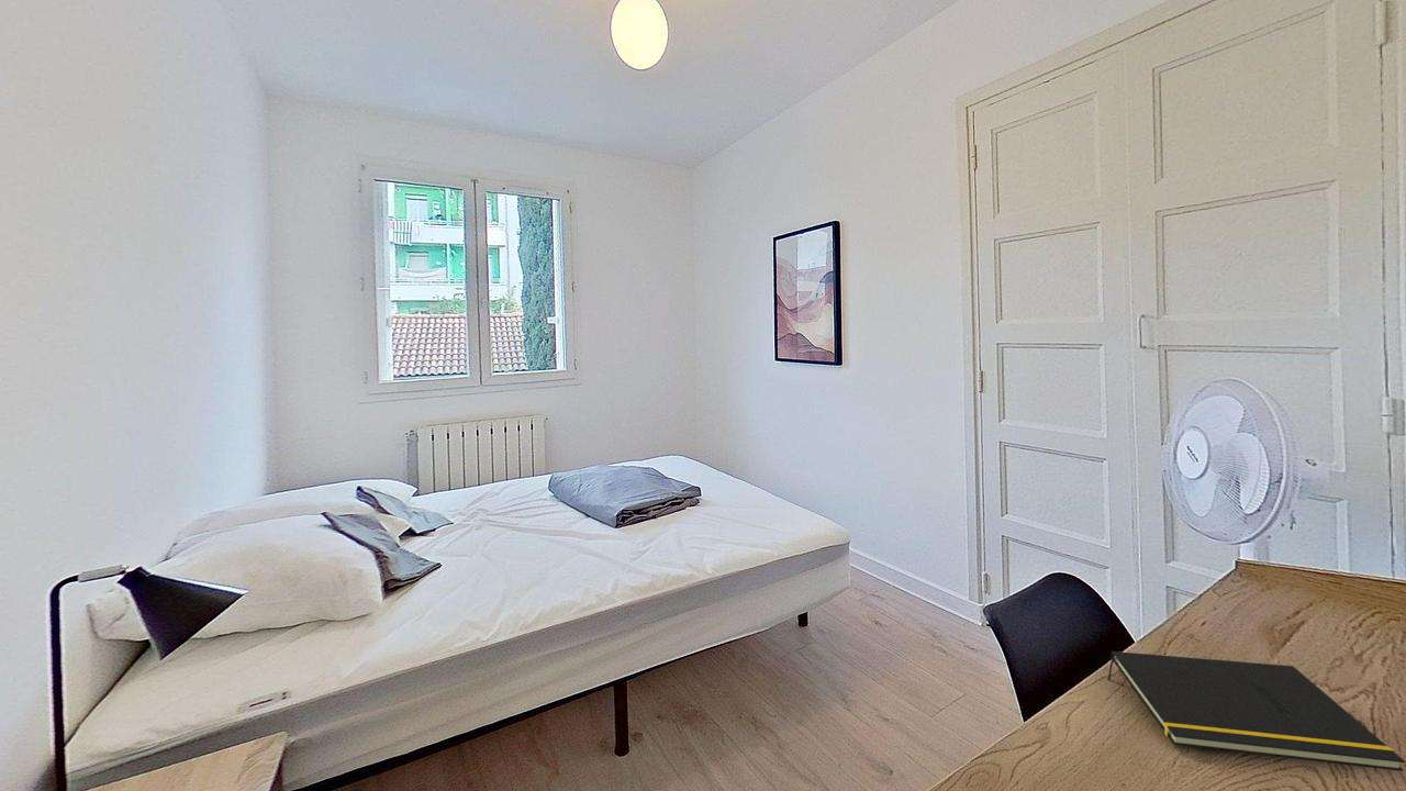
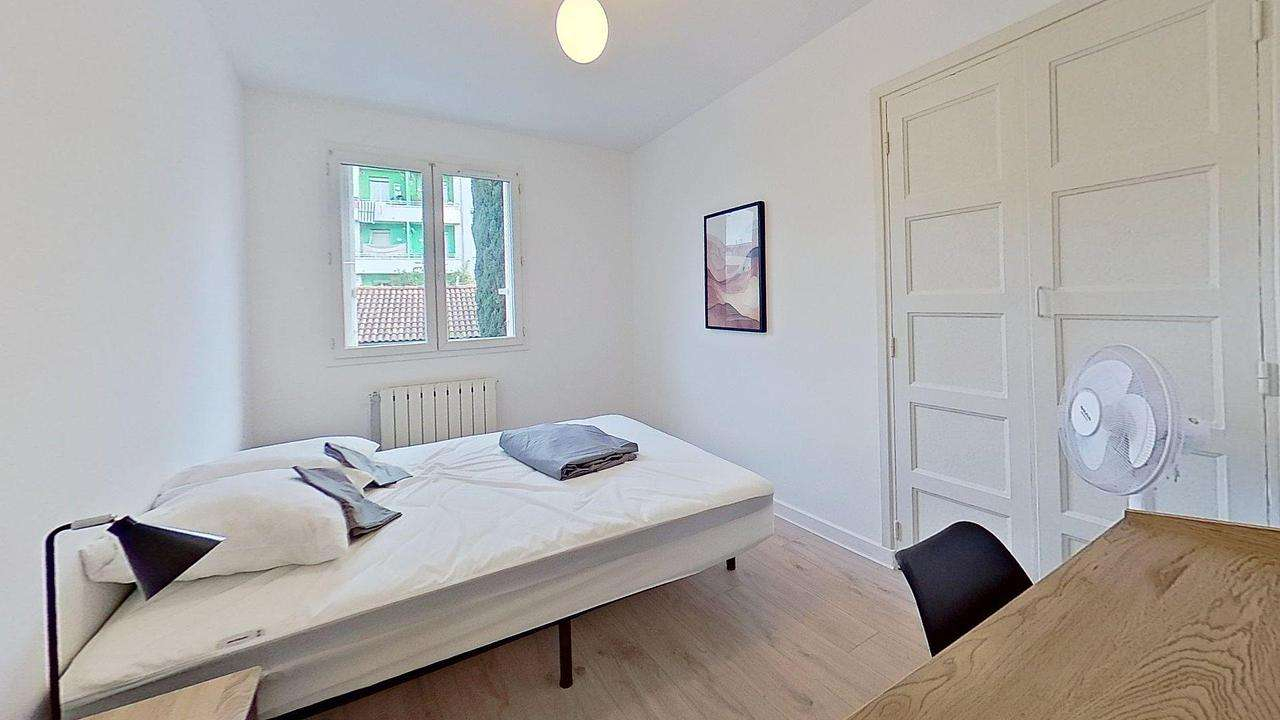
- notepad [1107,650,1406,772]
